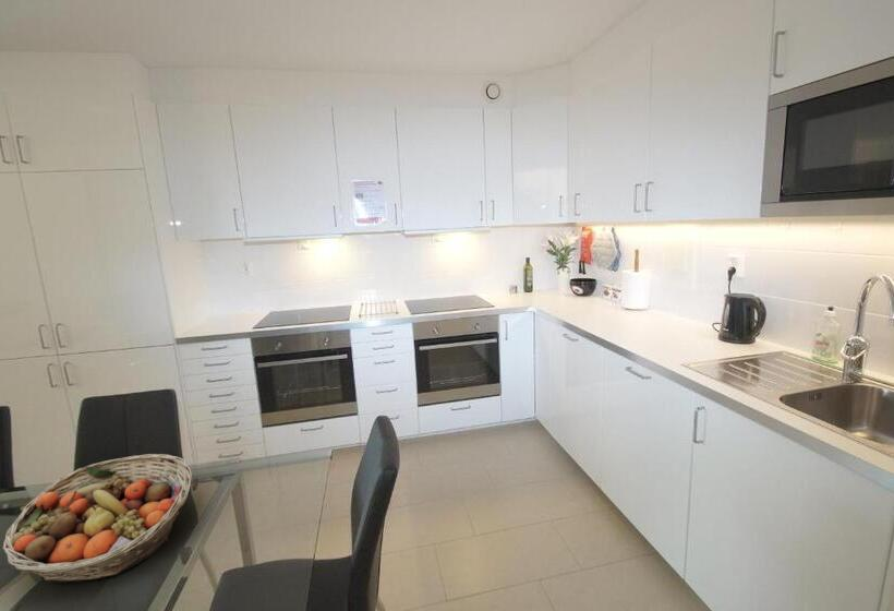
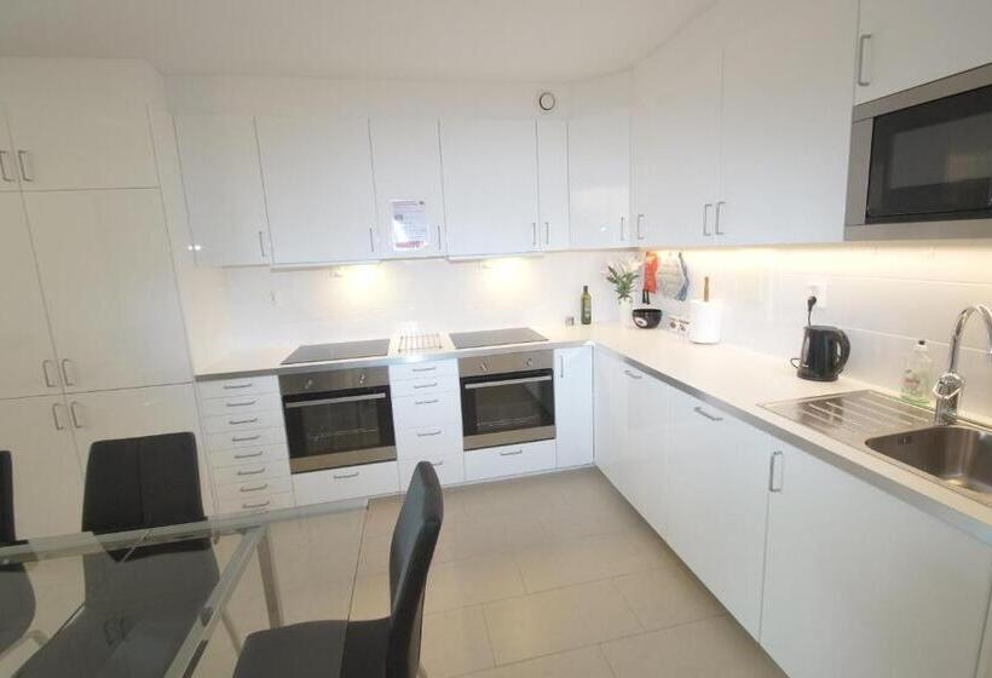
- fruit basket [1,453,193,584]
